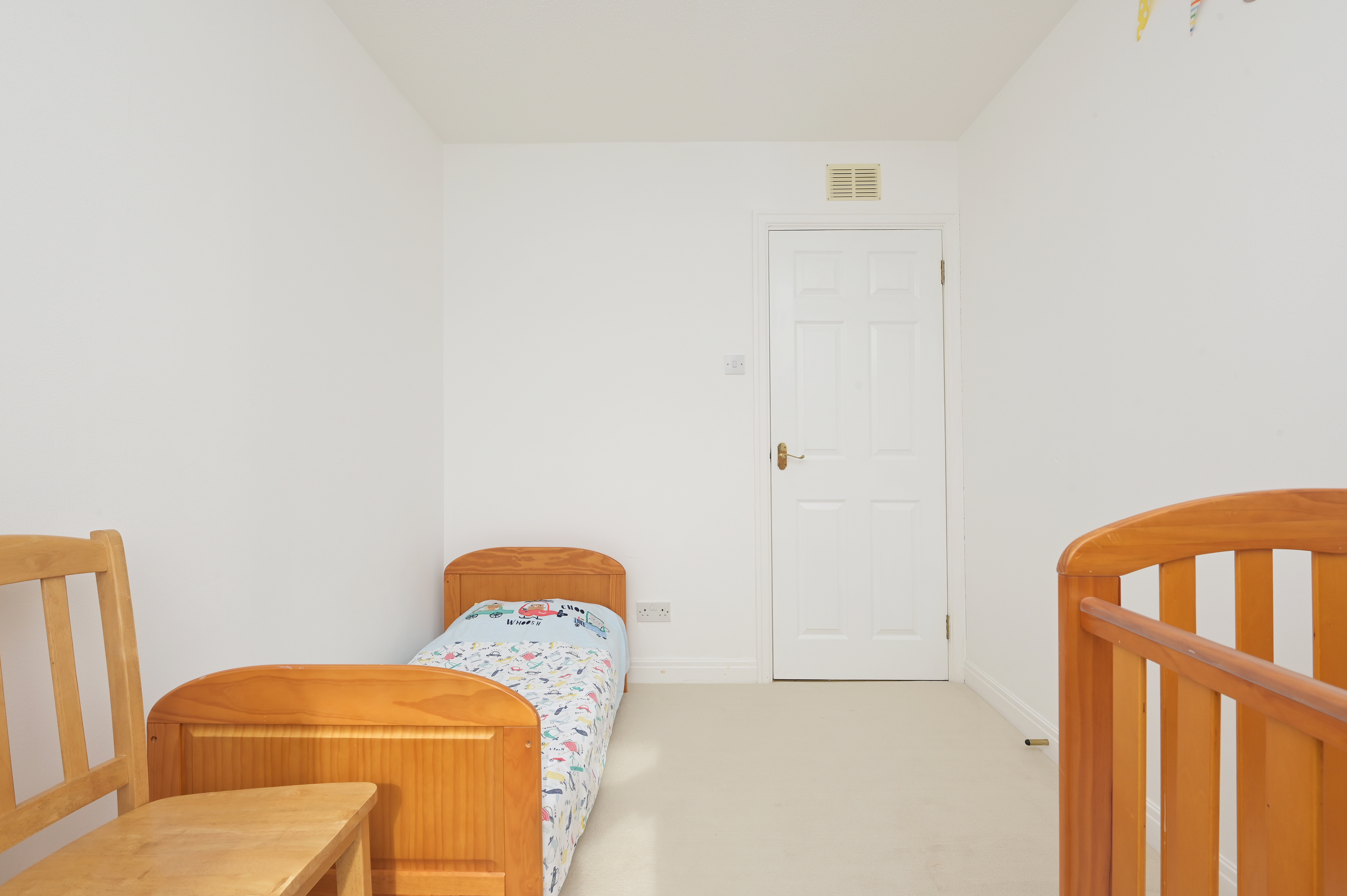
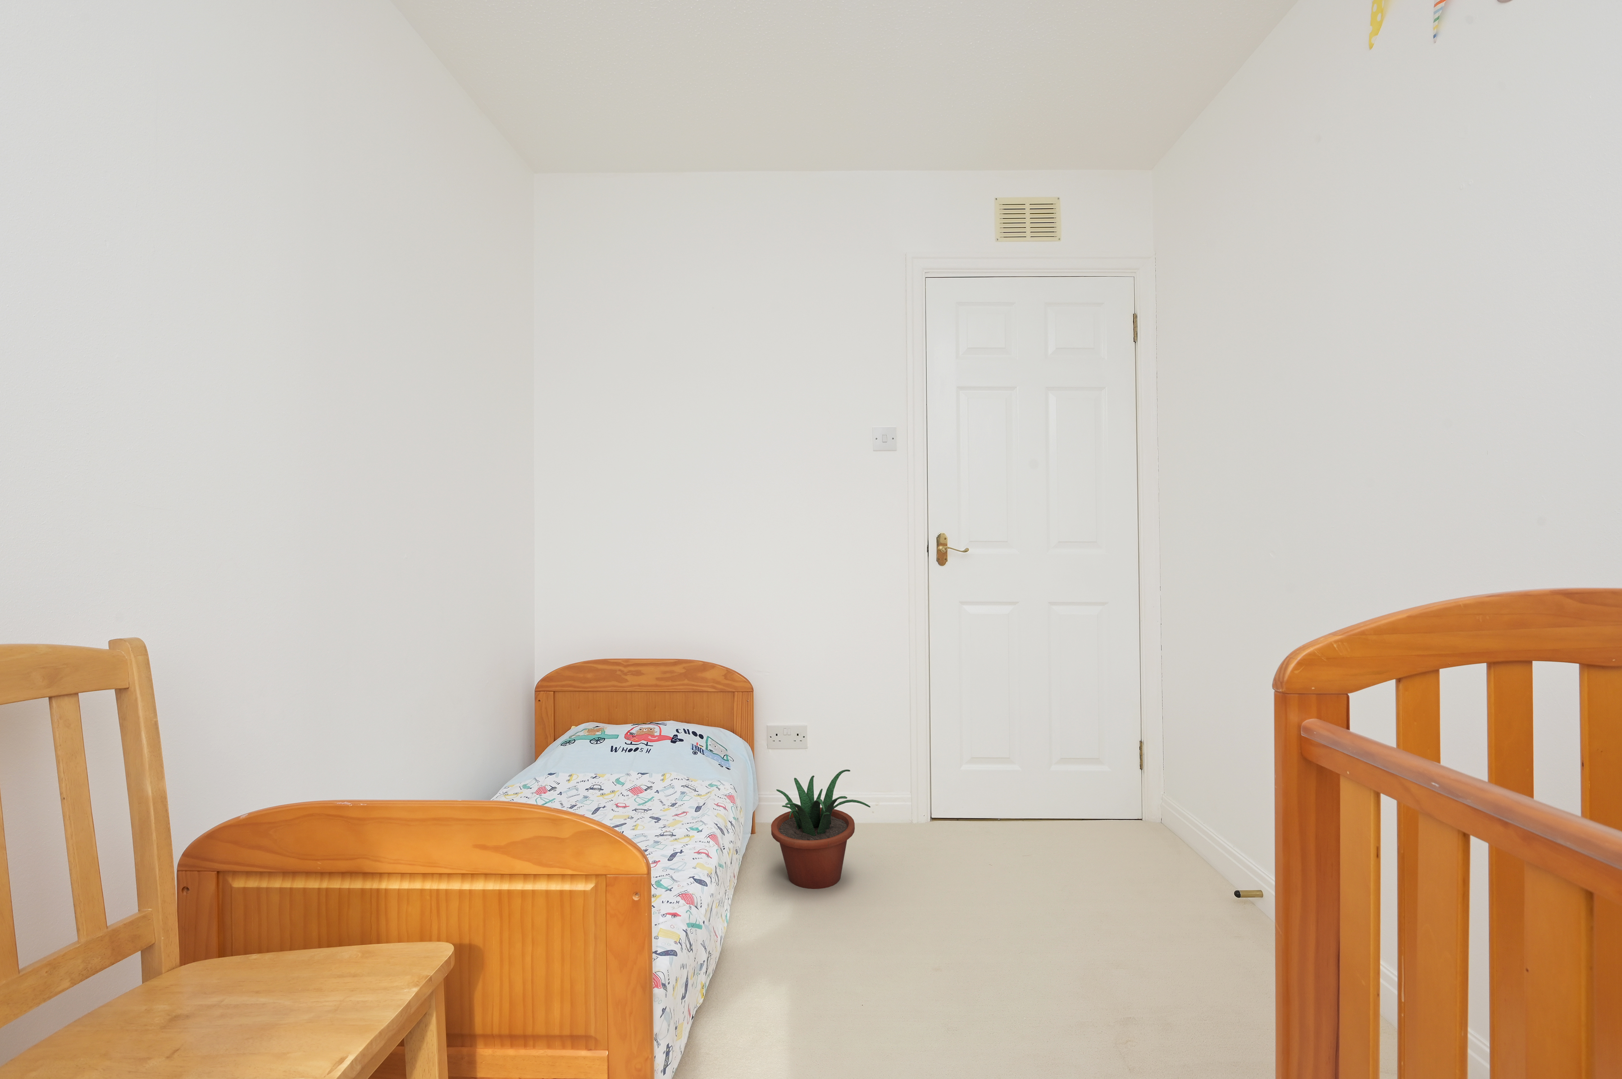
+ potted plant [771,770,871,889]
